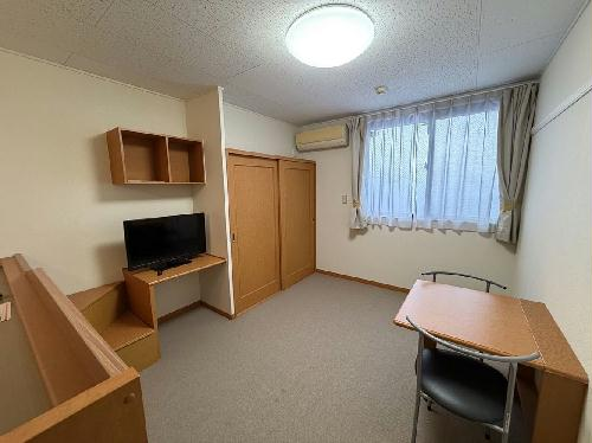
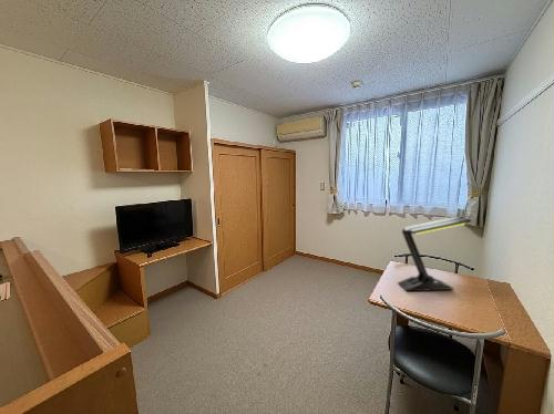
+ desk lamp [397,216,472,292]
